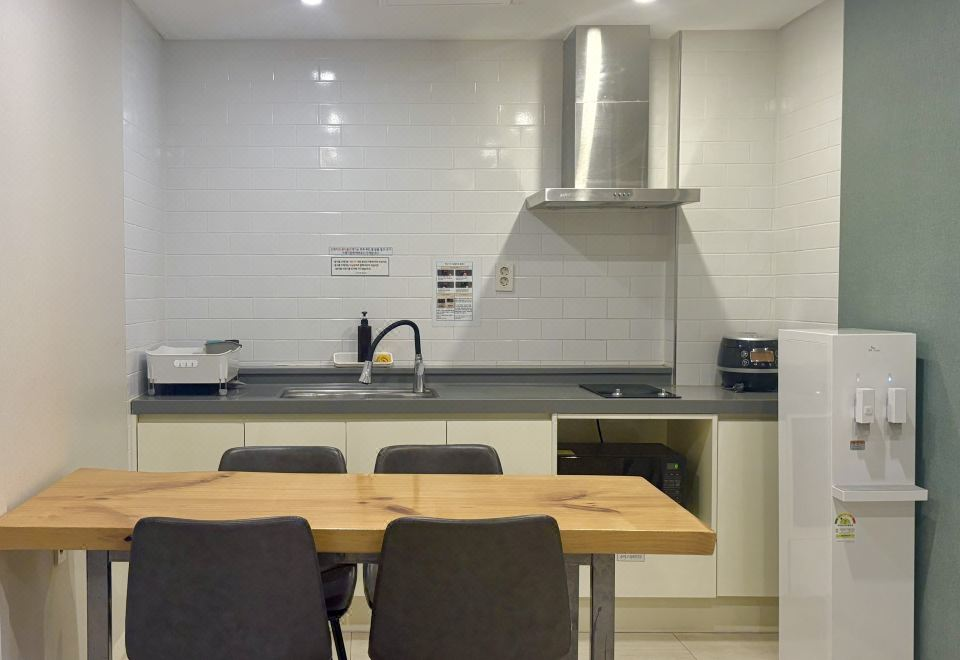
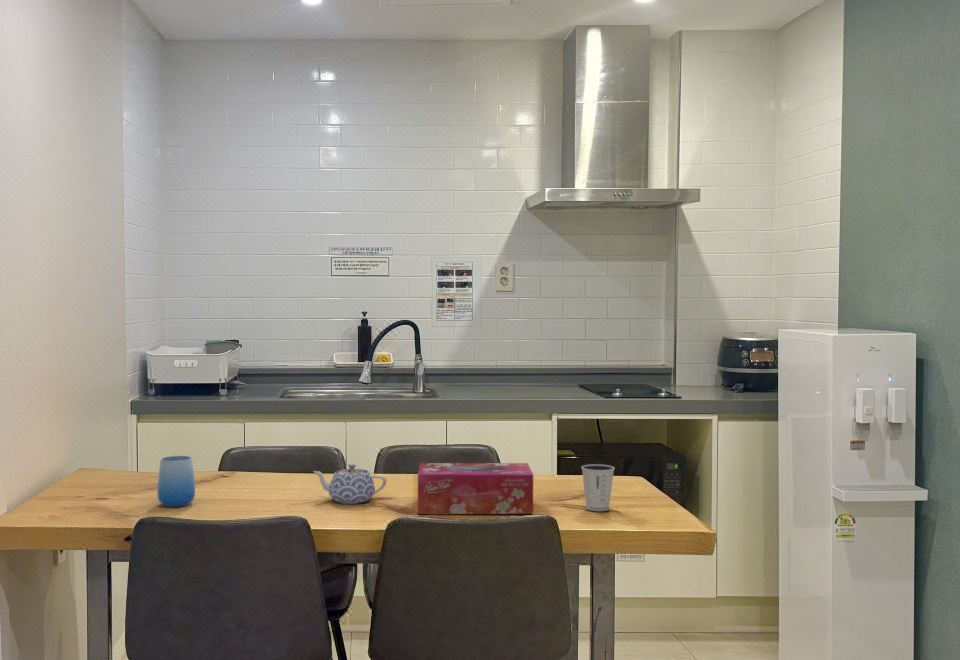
+ cup [156,455,196,508]
+ dixie cup [580,463,616,512]
+ teapot [312,463,387,505]
+ tissue box [417,462,534,515]
